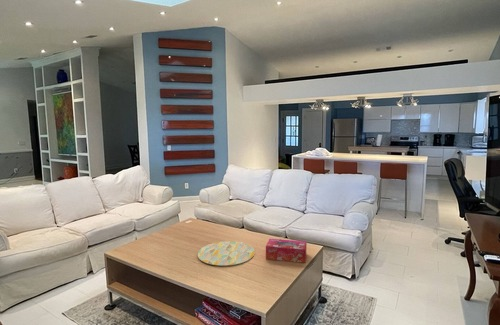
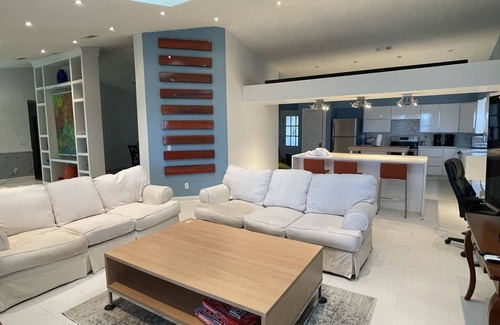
- tissue box [265,238,308,264]
- decorative tray [197,240,256,267]
